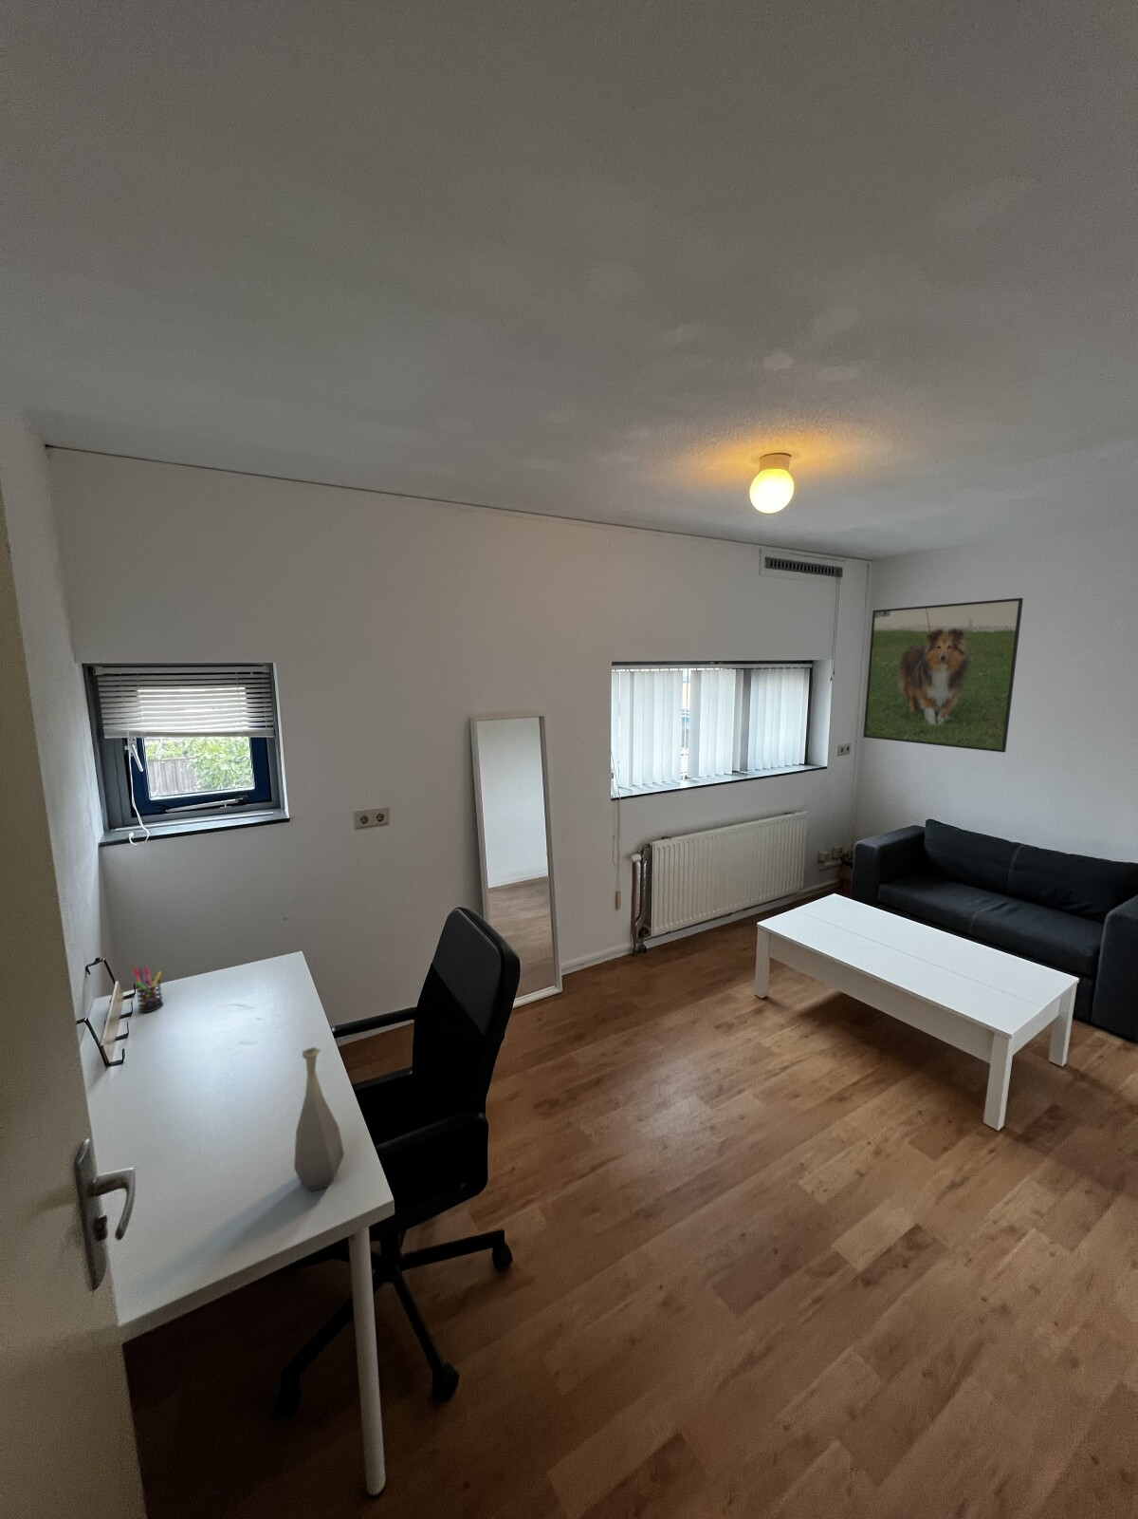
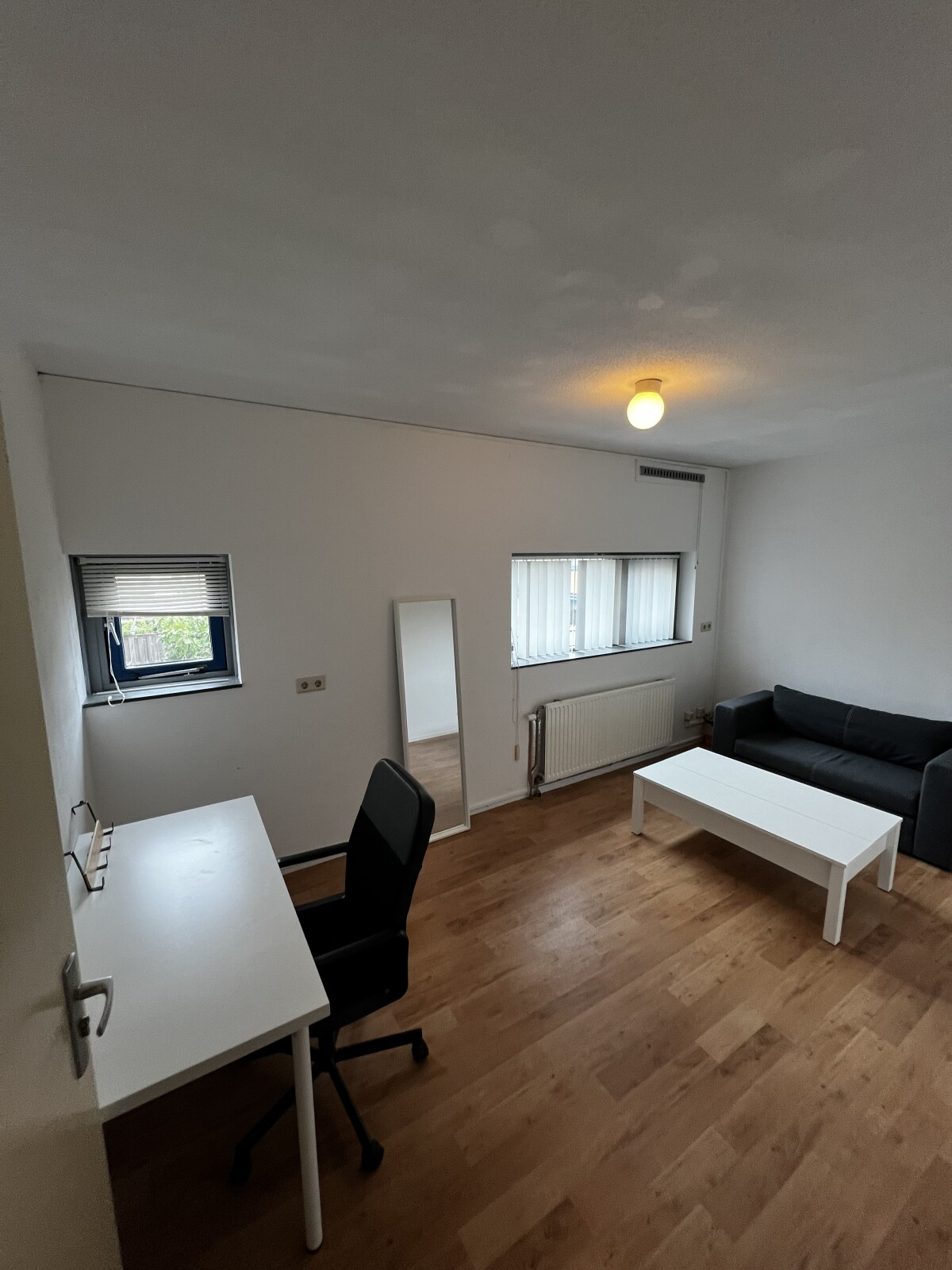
- pen holder [133,966,164,1014]
- bottle [293,1047,345,1192]
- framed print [862,597,1024,752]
